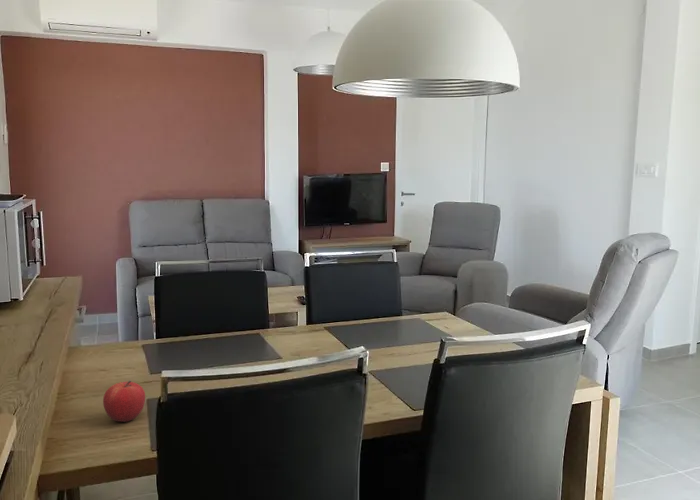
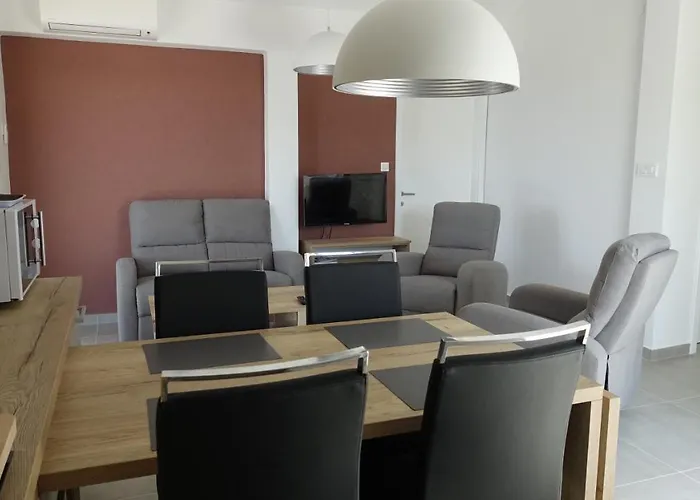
- fruit [102,379,146,423]
